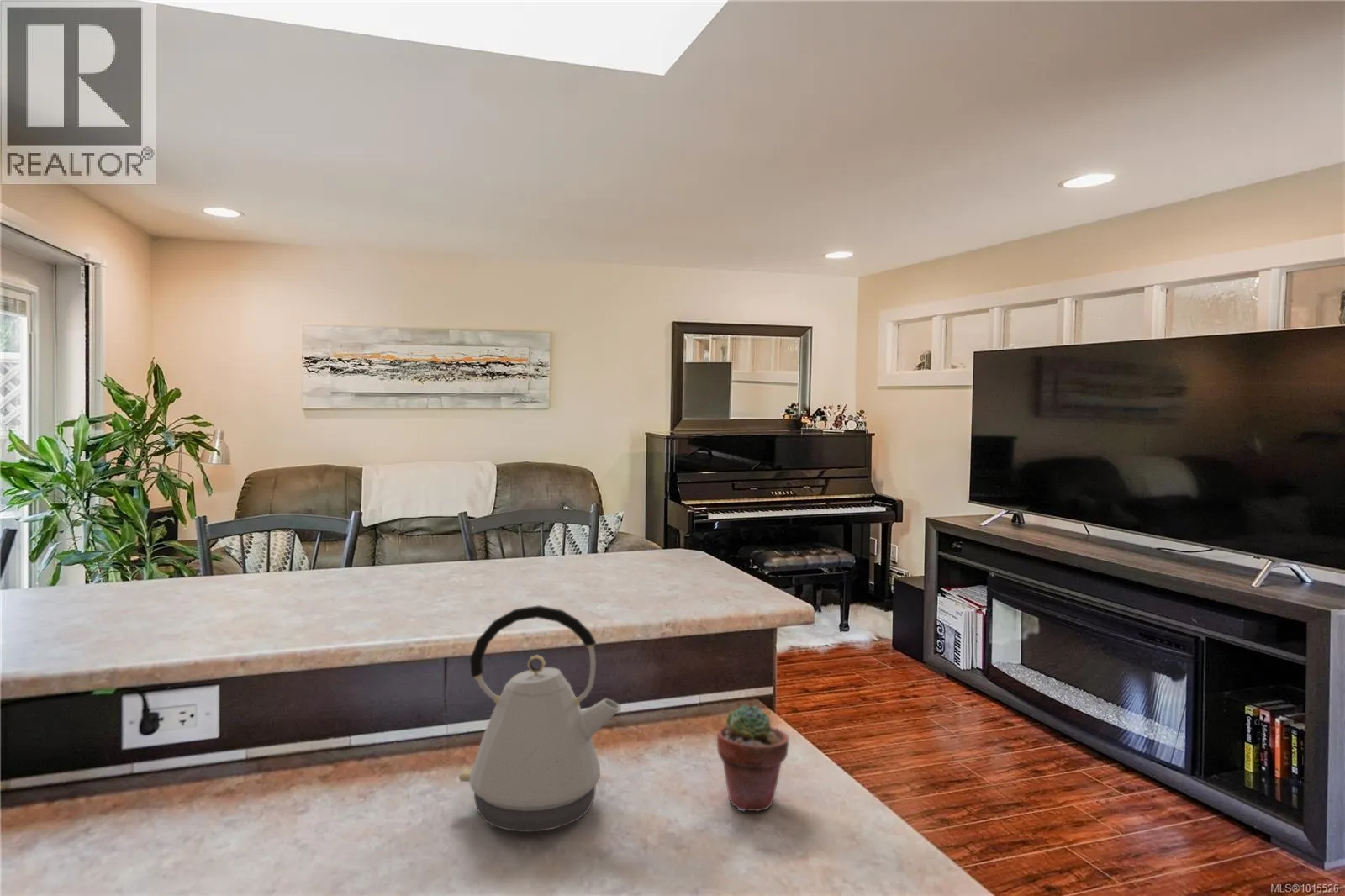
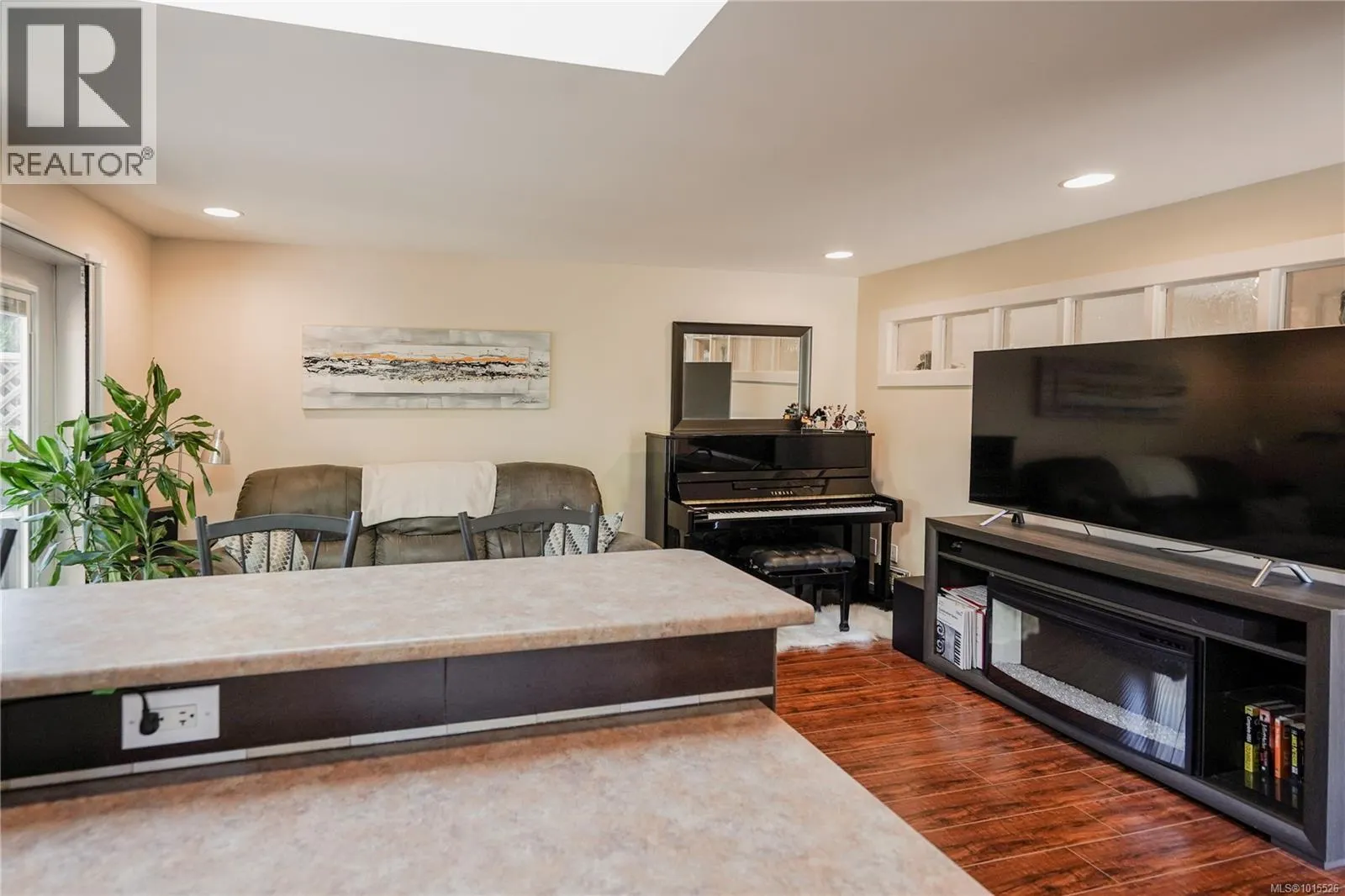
- kettle [458,604,622,833]
- potted succulent [716,704,789,812]
